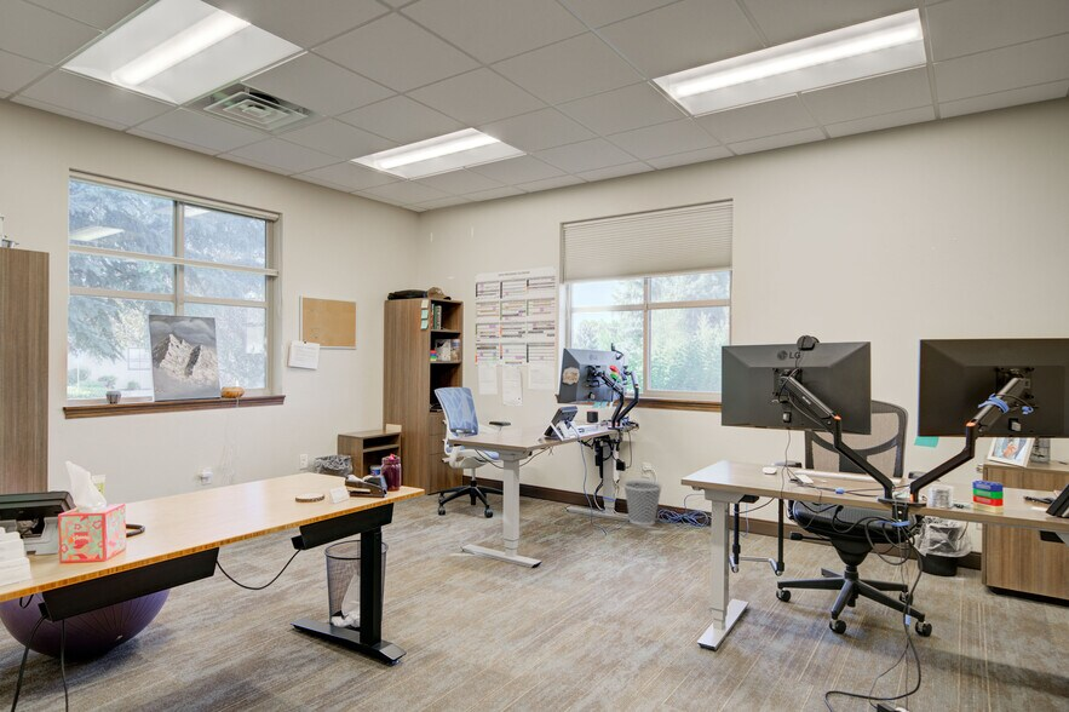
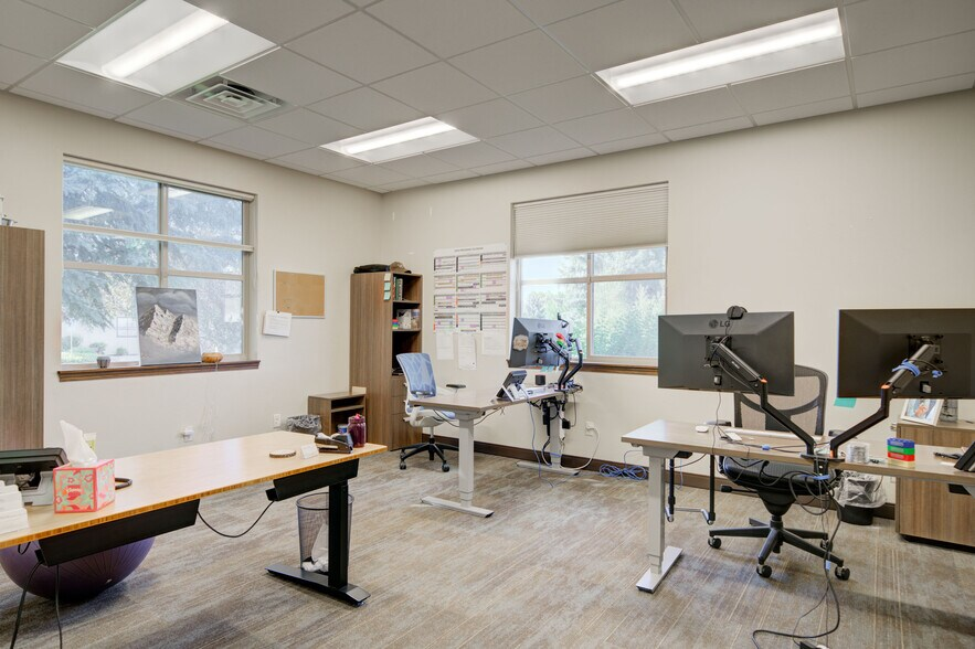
- wastebasket [622,480,663,527]
